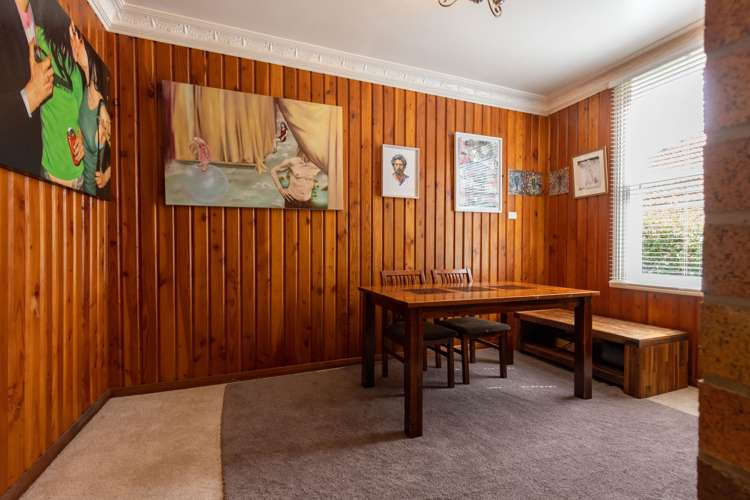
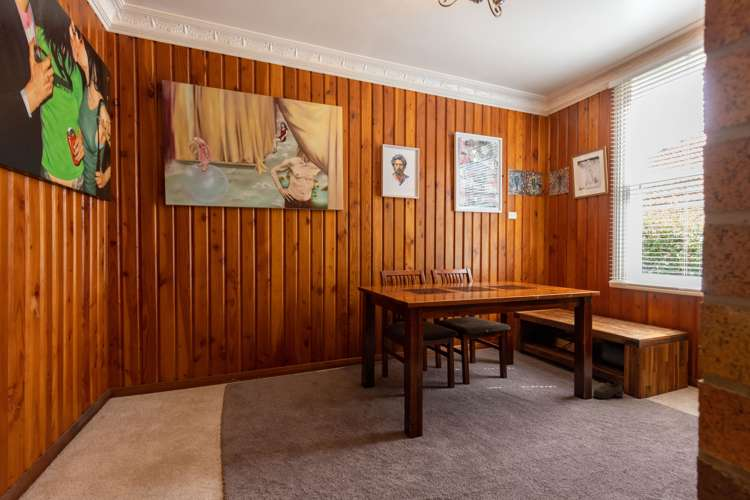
+ shoe [592,381,624,400]
